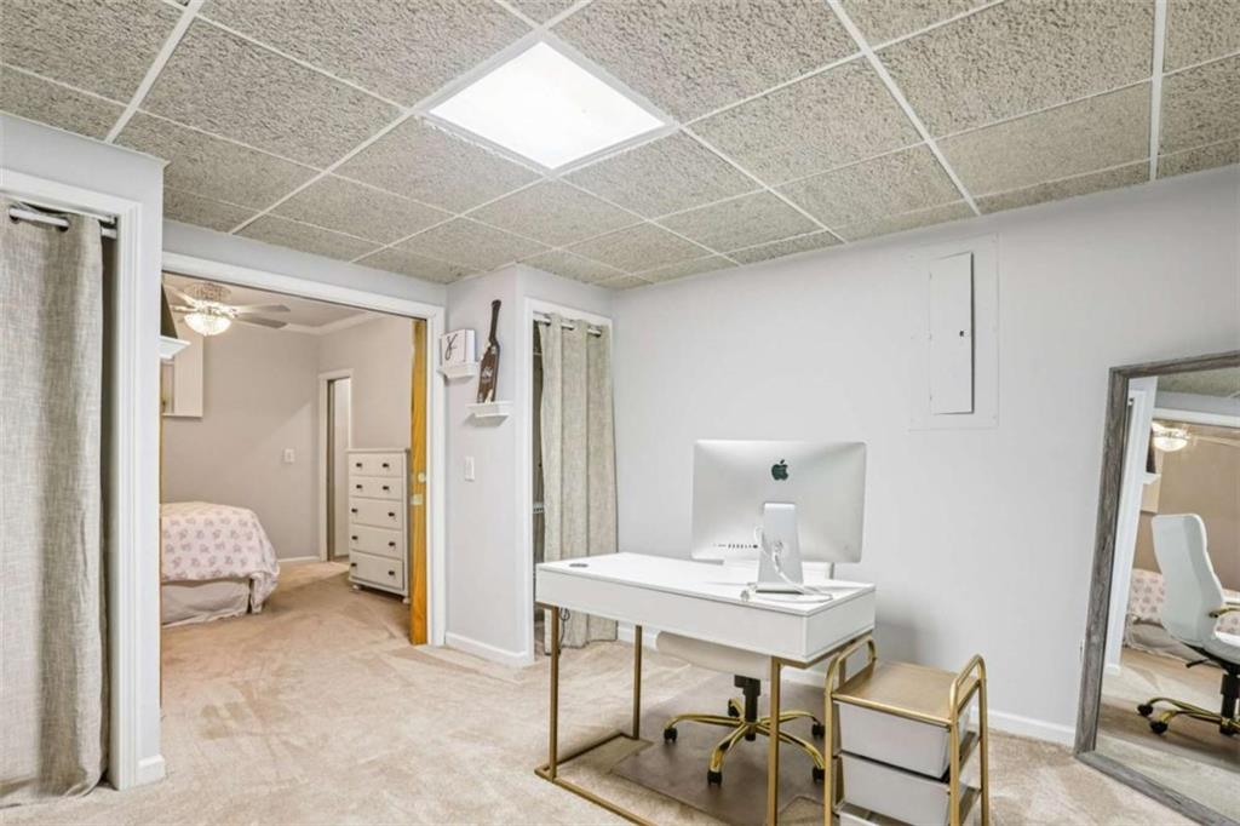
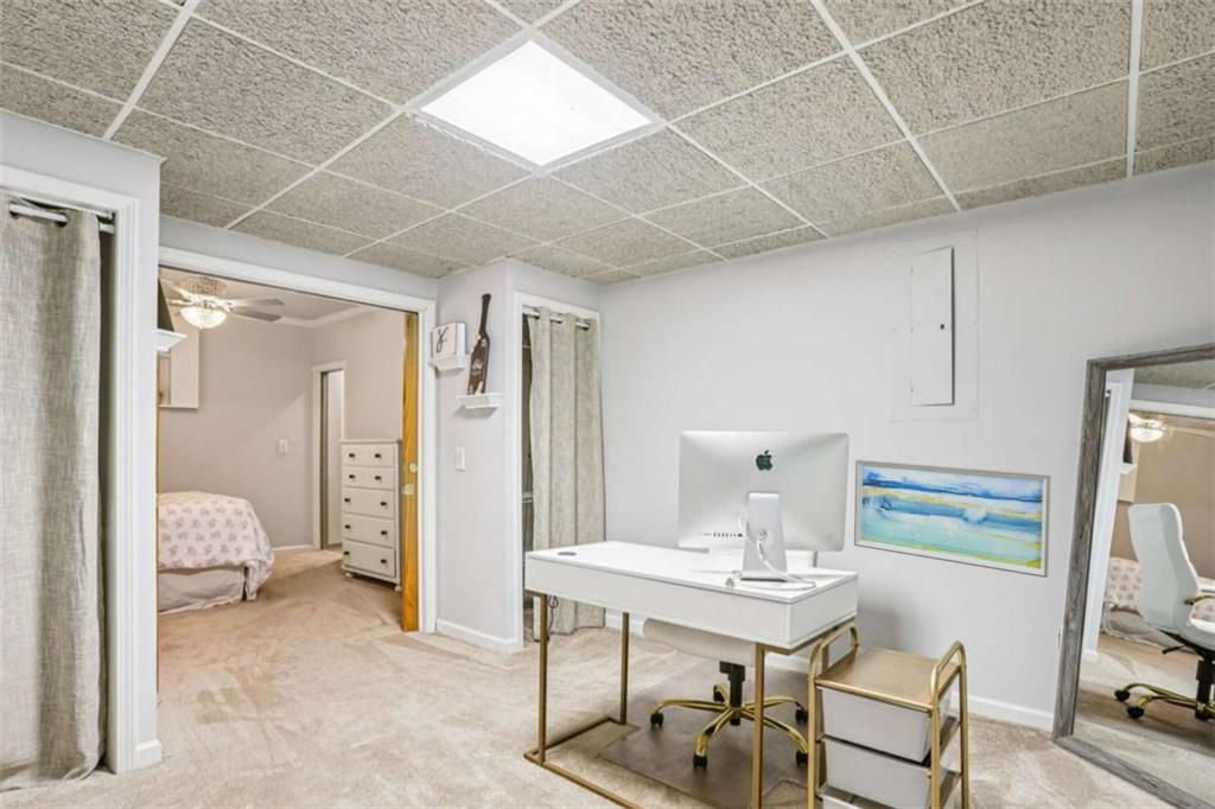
+ wall art [853,458,1052,579]
